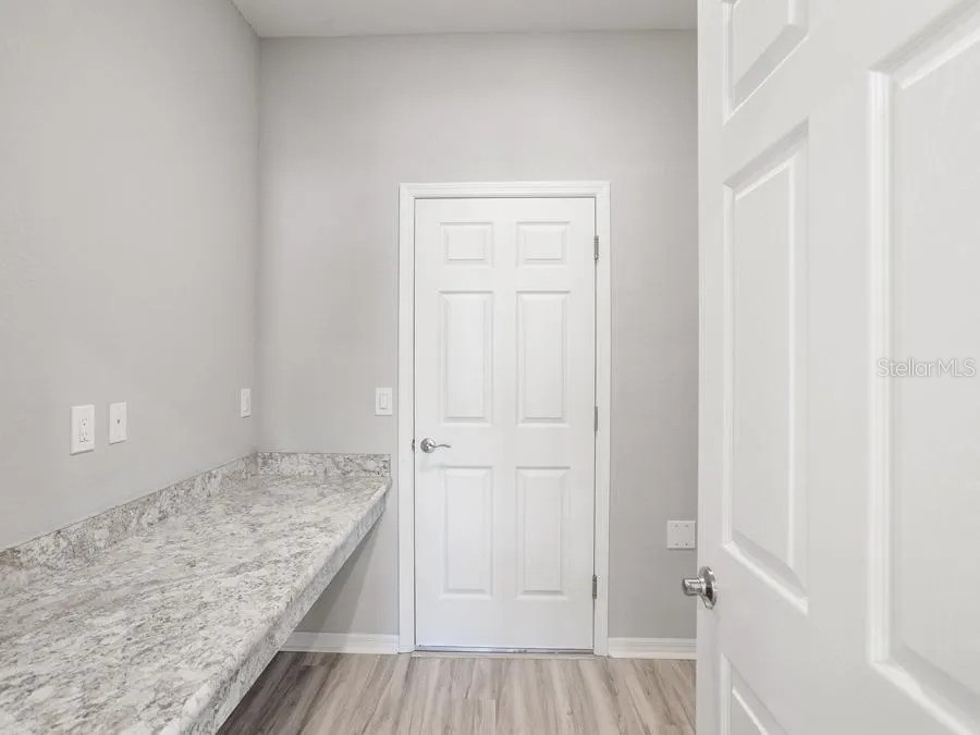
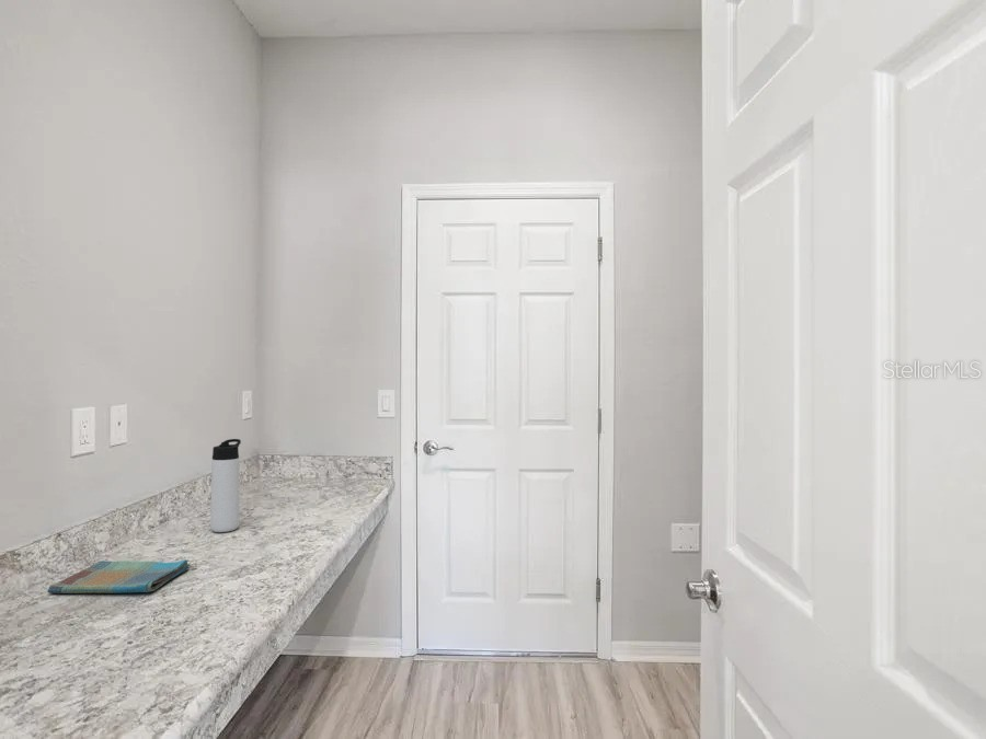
+ dish towel [47,558,191,594]
+ thermos bottle [209,438,242,533]
